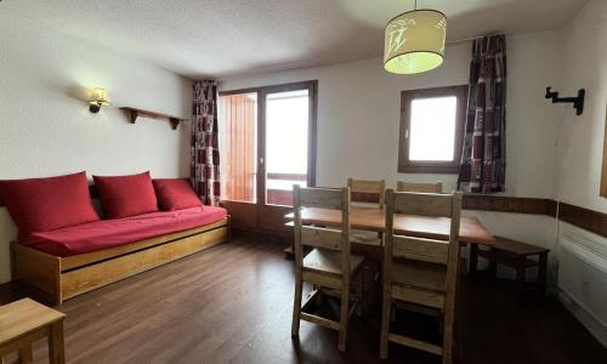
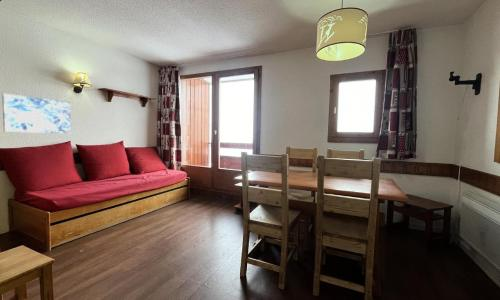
+ wall art [1,93,72,134]
